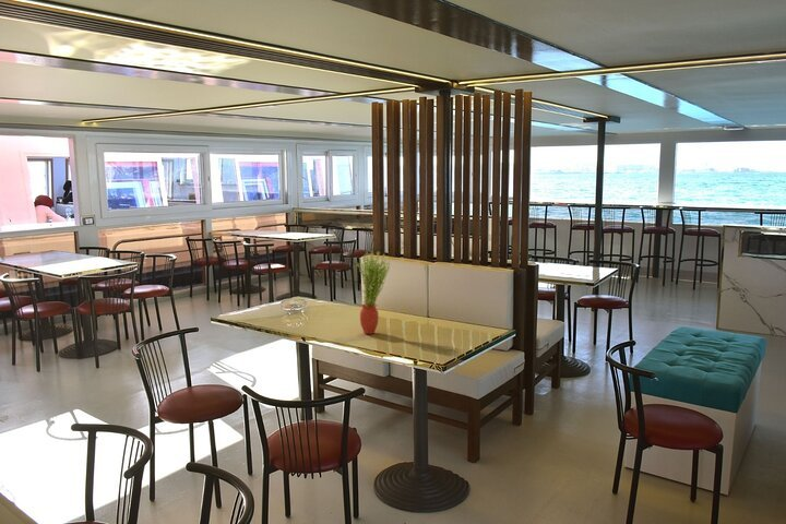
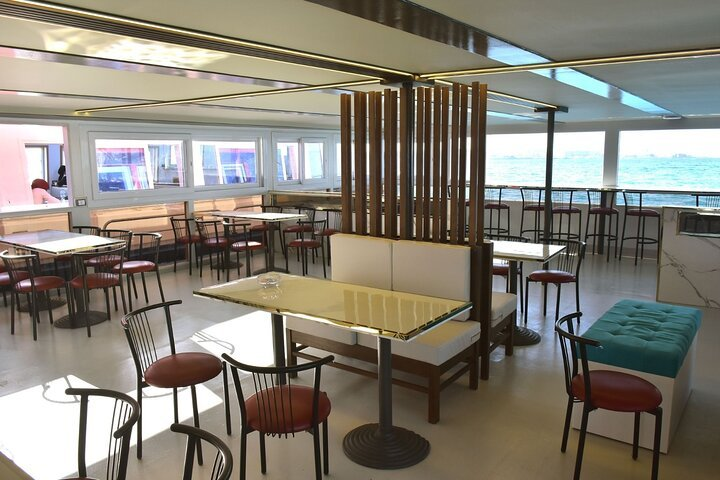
- potted plant [356,250,391,335]
